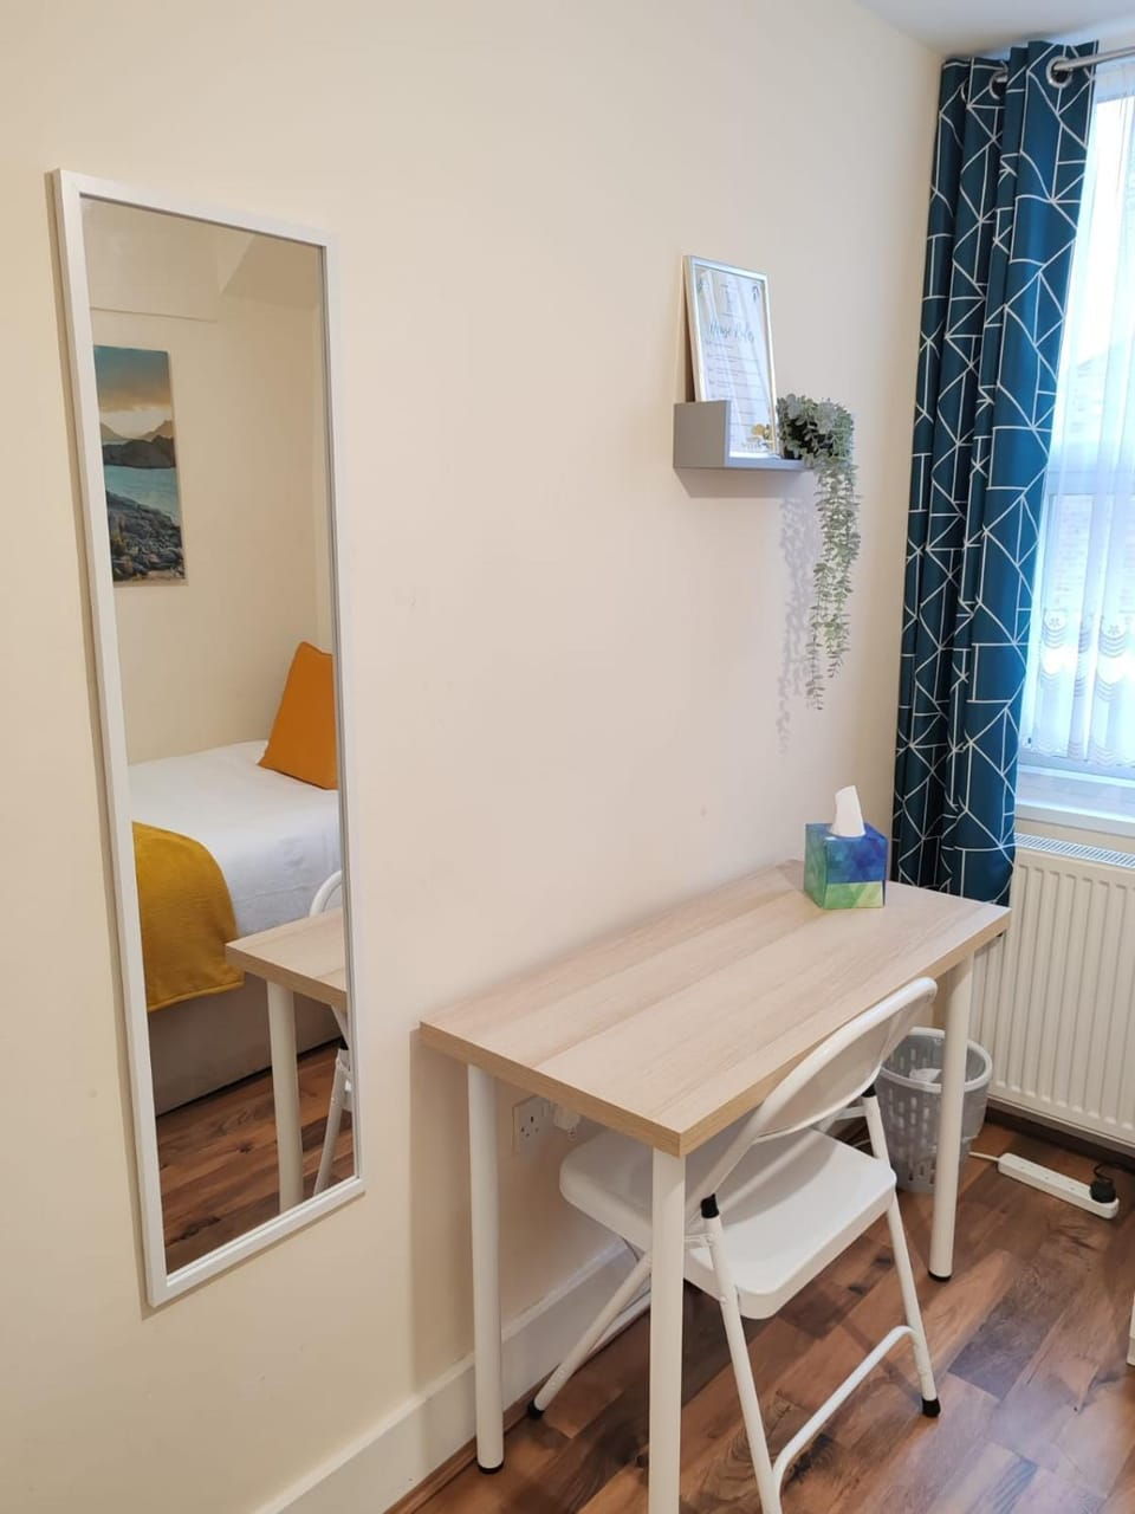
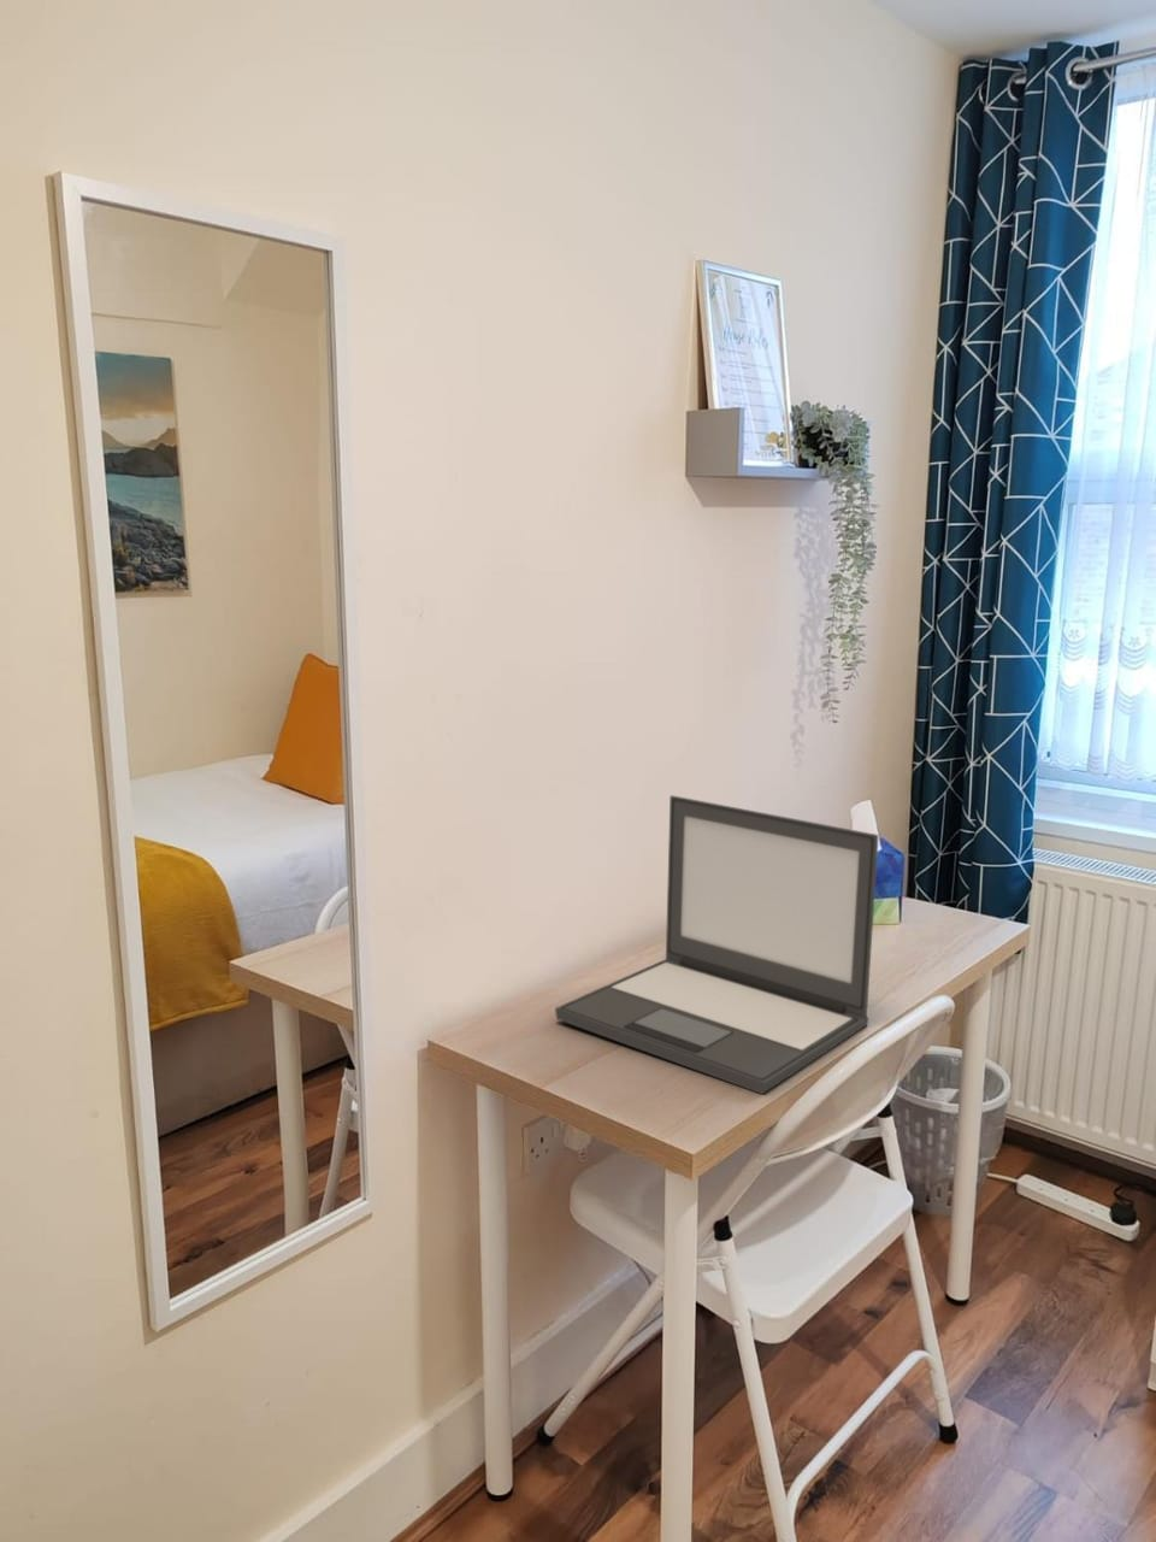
+ laptop [554,794,879,1095]
